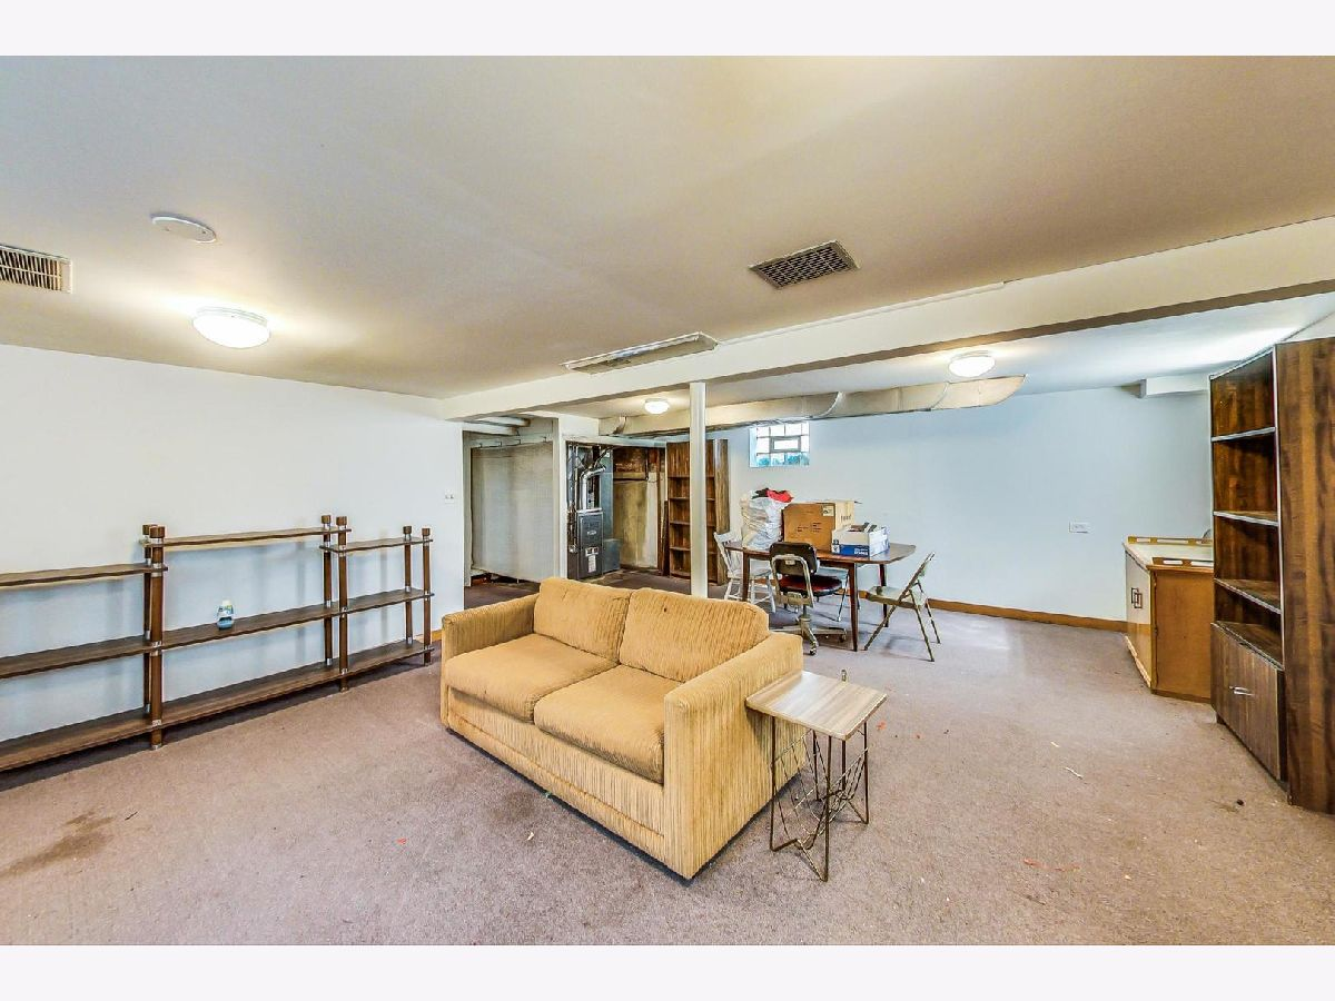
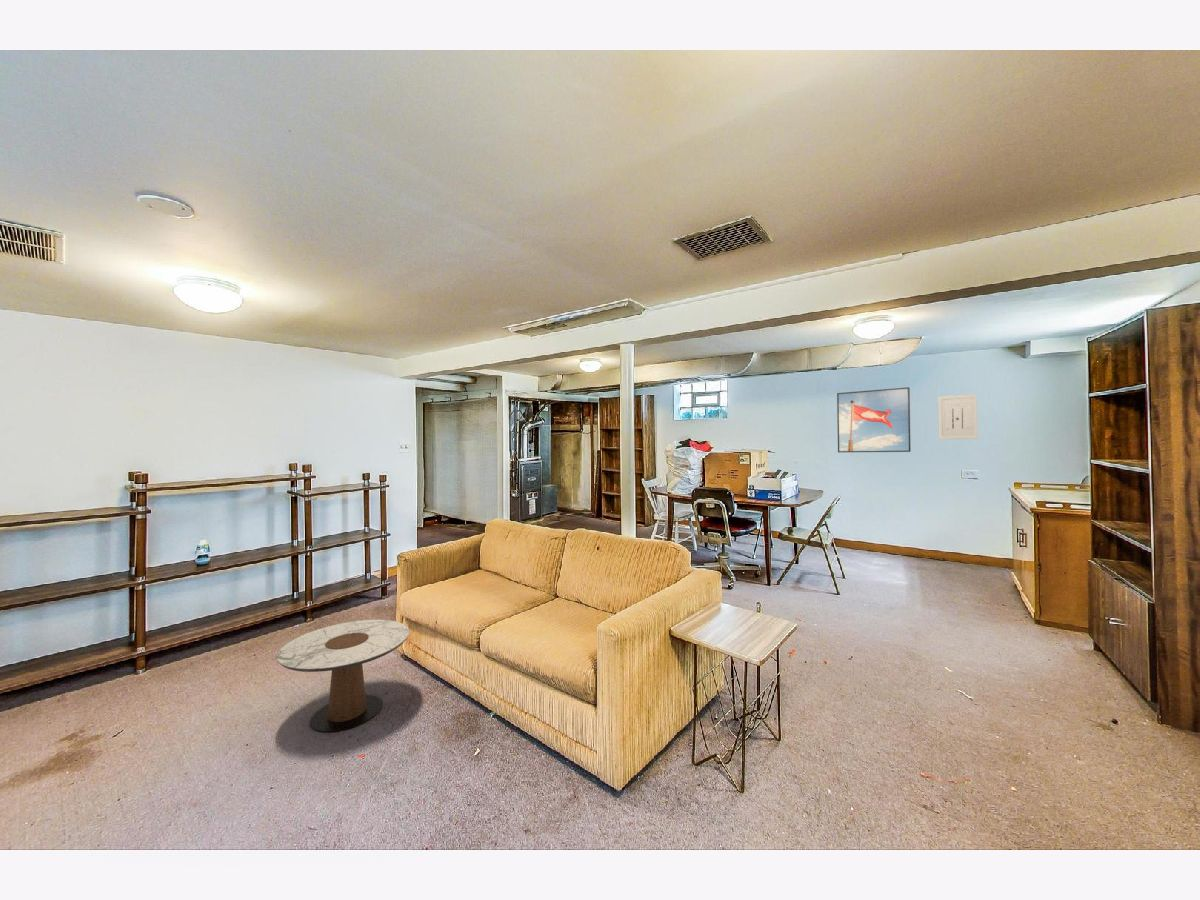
+ wall art [937,393,978,440]
+ side table [276,619,410,733]
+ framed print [836,386,912,453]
